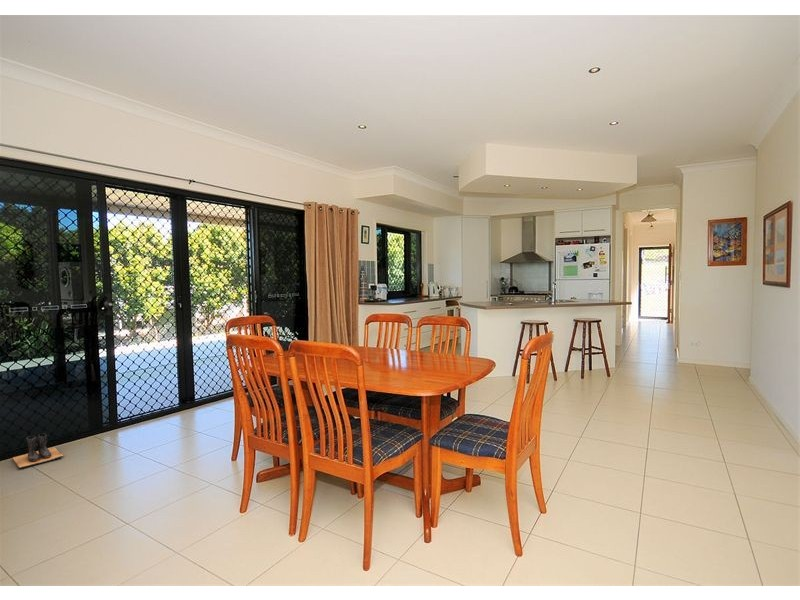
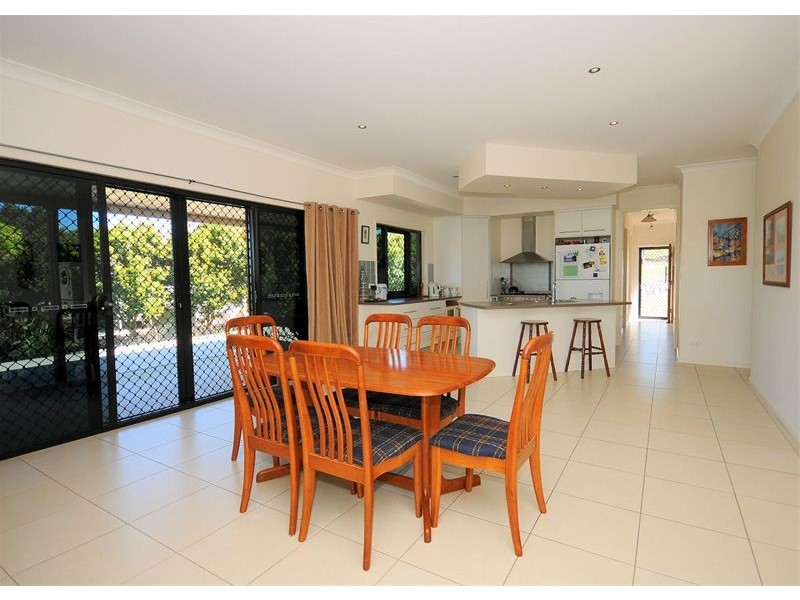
- boots [11,432,64,469]
